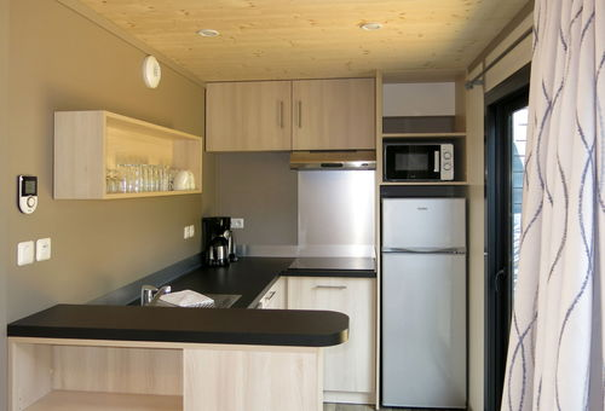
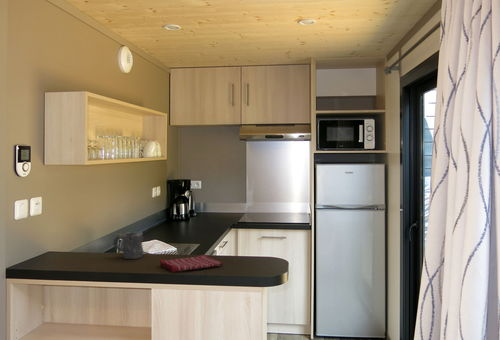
+ dish towel [159,254,224,273]
+ mug [112,231,144,260]
